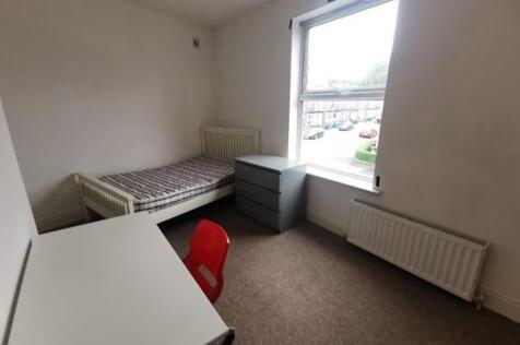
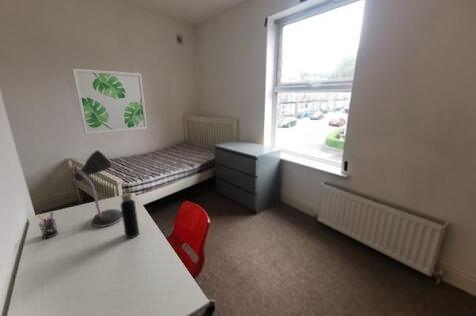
+ wall art [71,68,148,135]
+ pen holder [36,211,59,240]
+ desk lamp [73,149,123,228]
+ water bottle [120,189,140,239]
